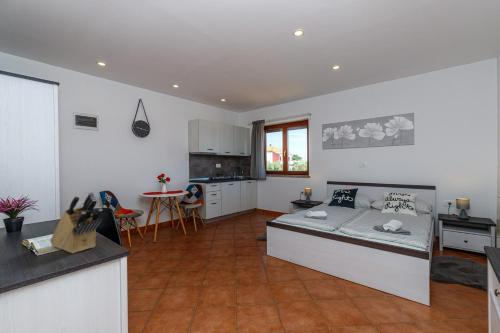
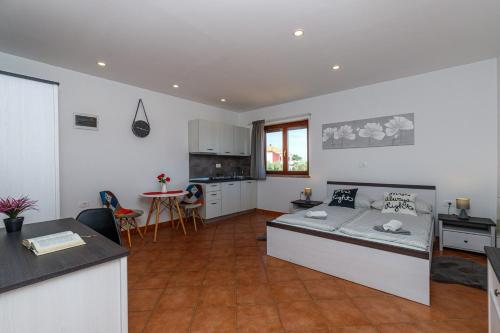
- knife block [49,191,103,254]
